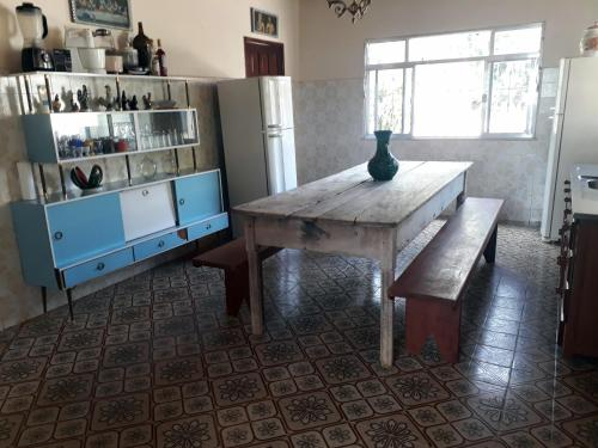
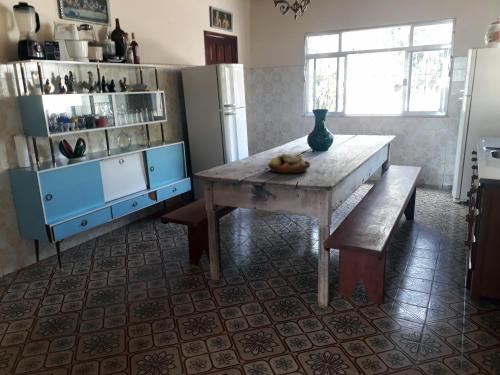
+ fruit bowl [267,152,311,174]
